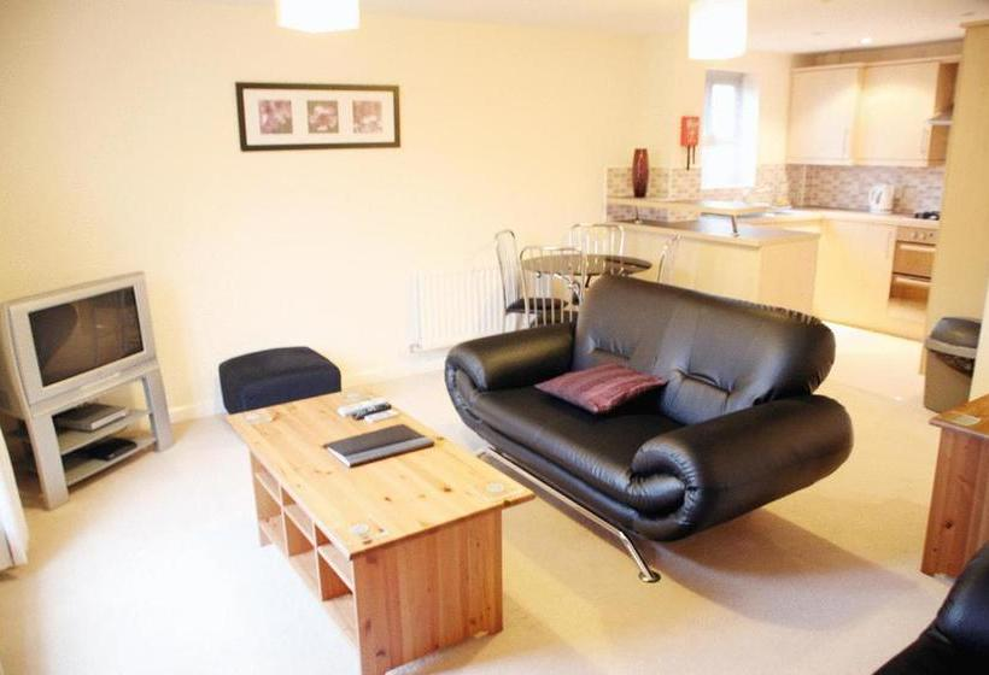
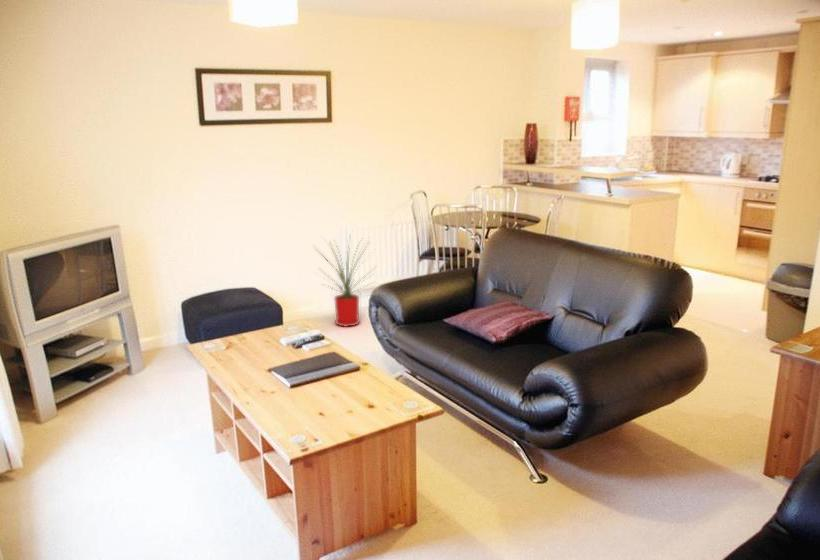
+ house plant [311,231,377,328]
